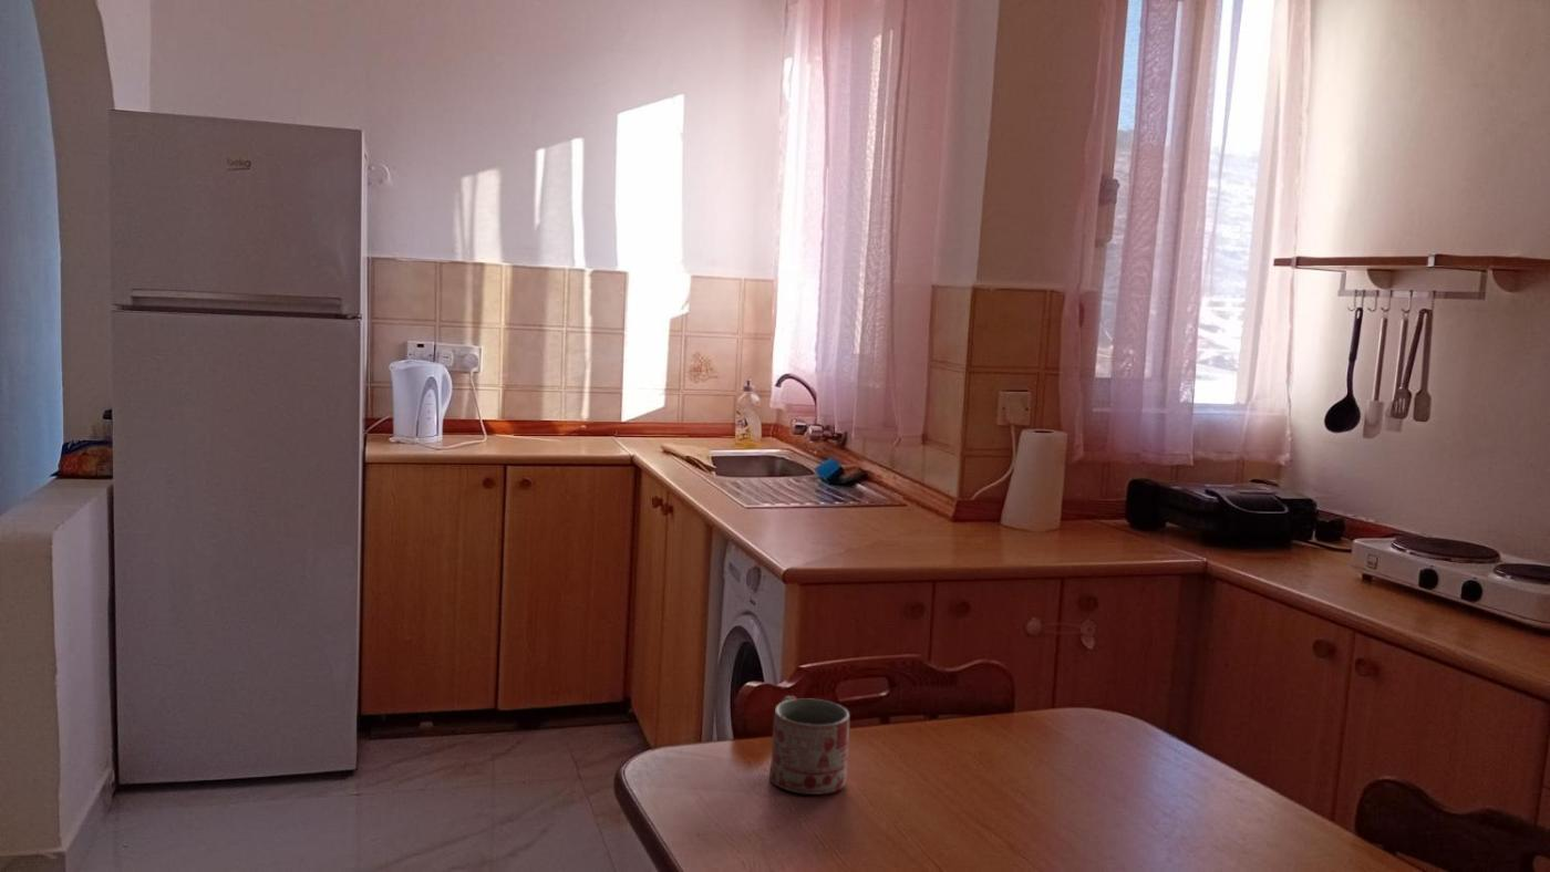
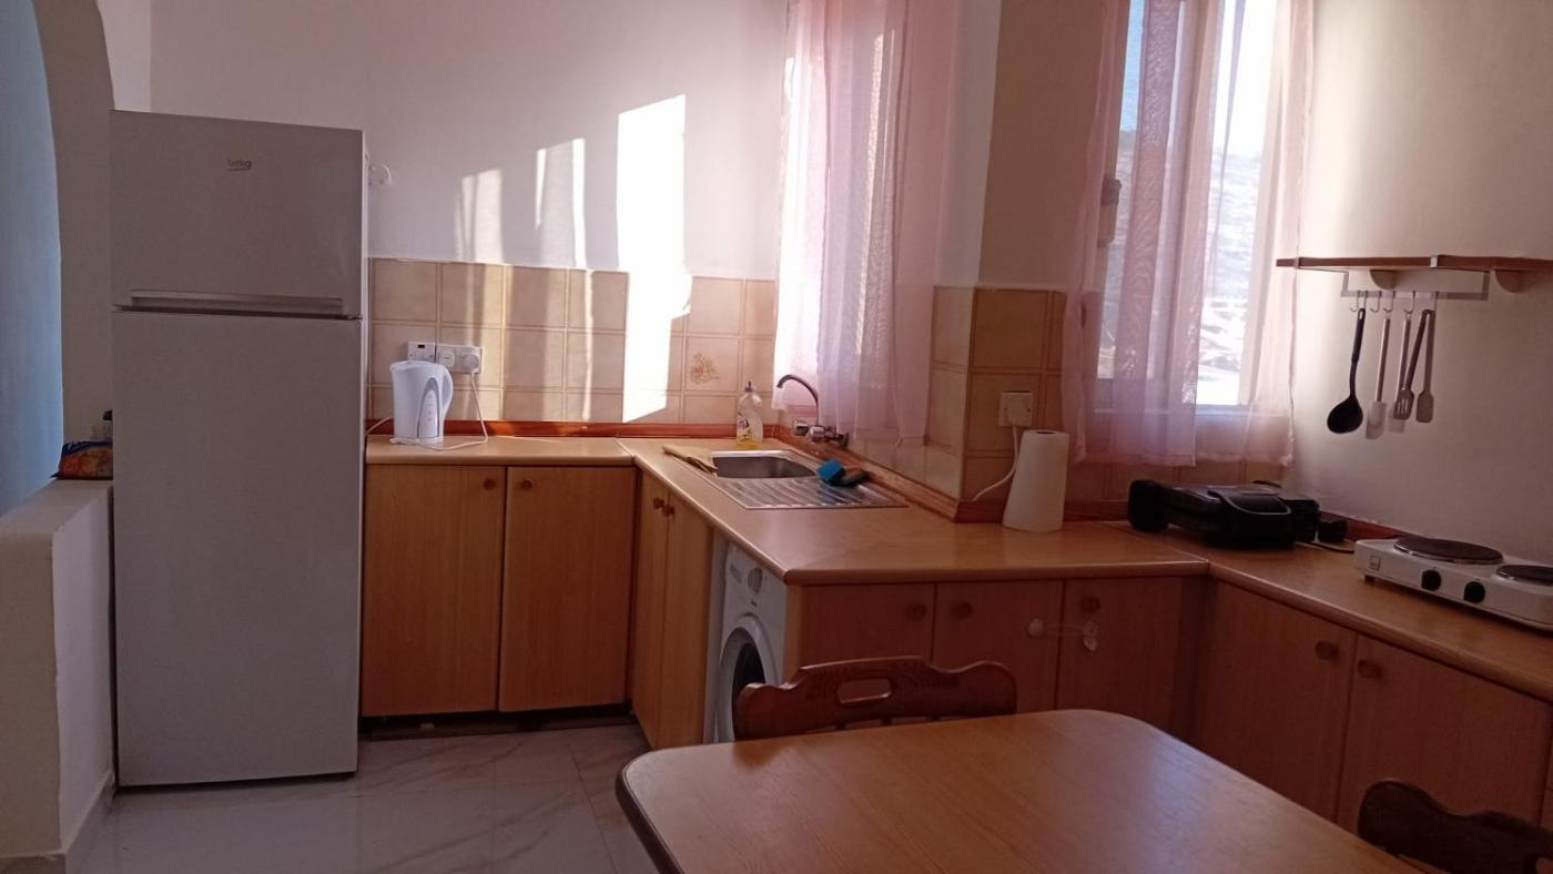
- mug [768,695,850,796]
